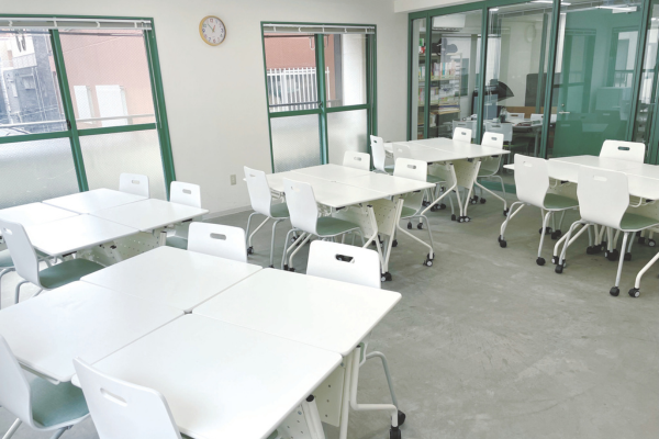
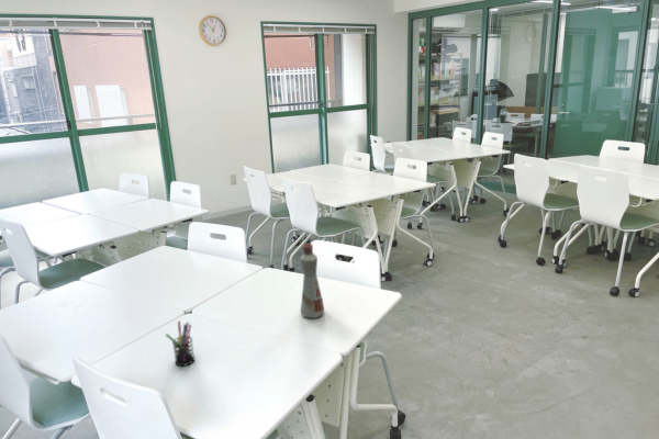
+ bottle [299,243,325,319]
+ pen holder [165,319,197,367]
